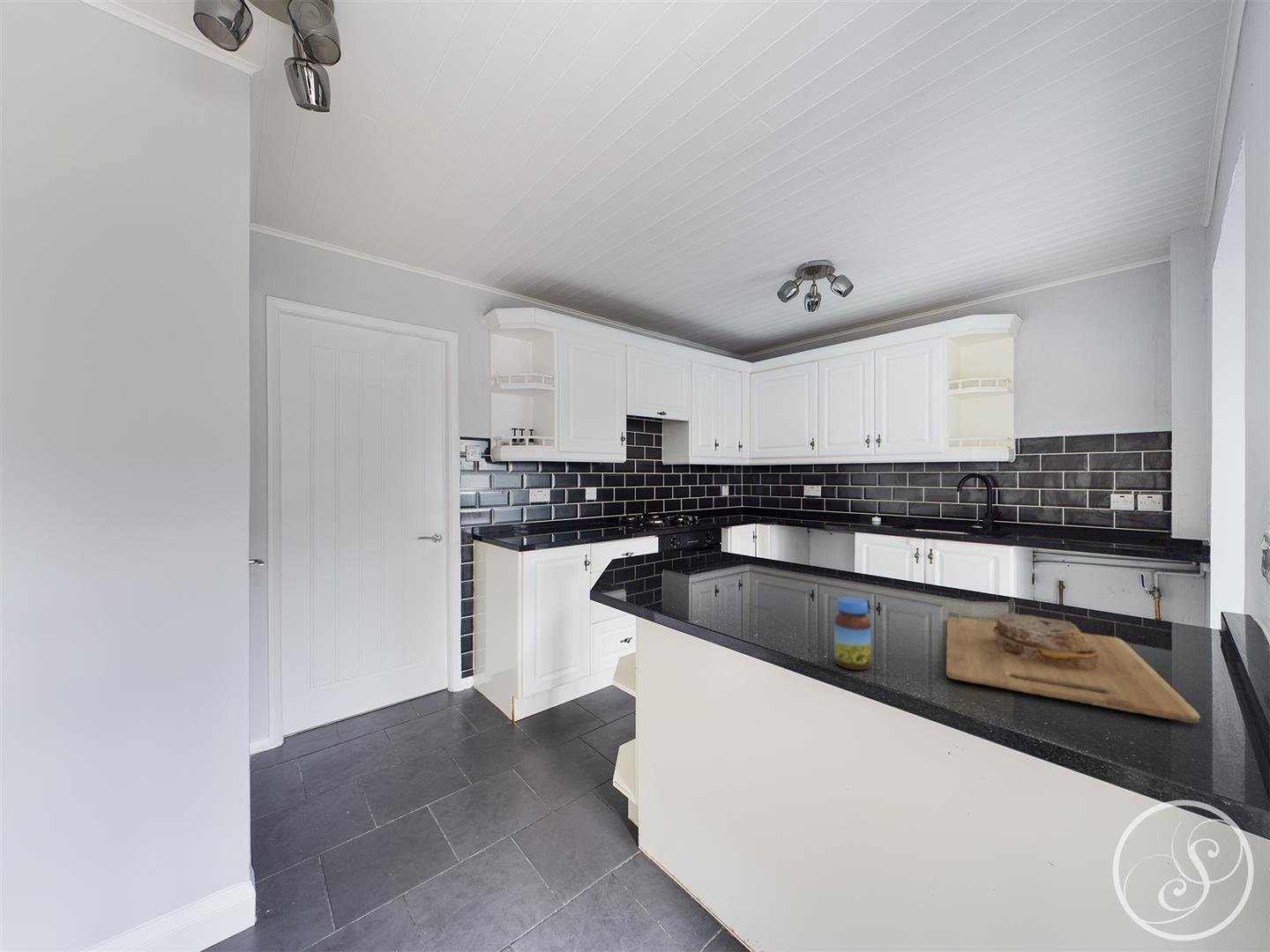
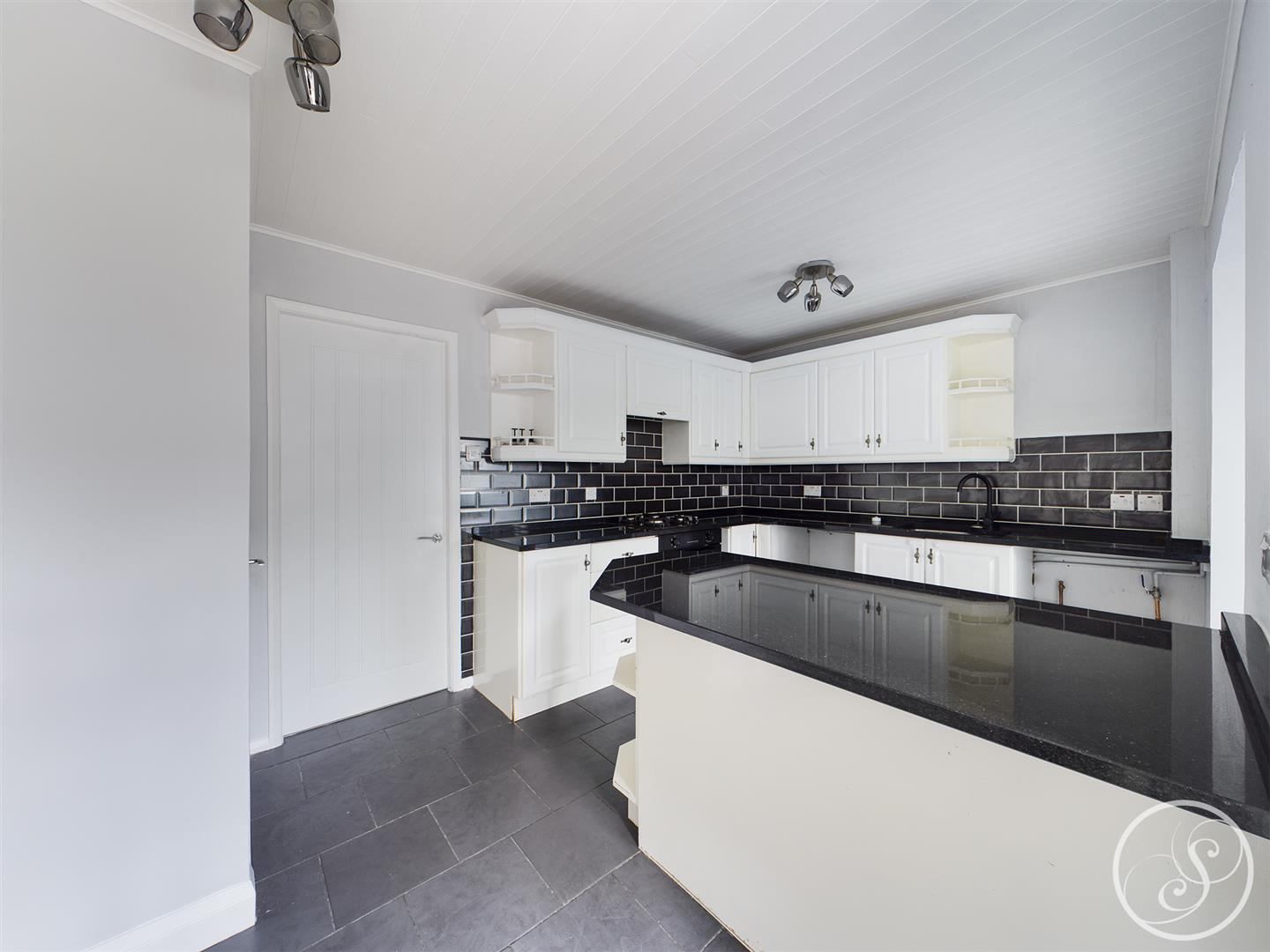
- jar [833,597,872,671]
- cutting board [945,613,1201,725]
